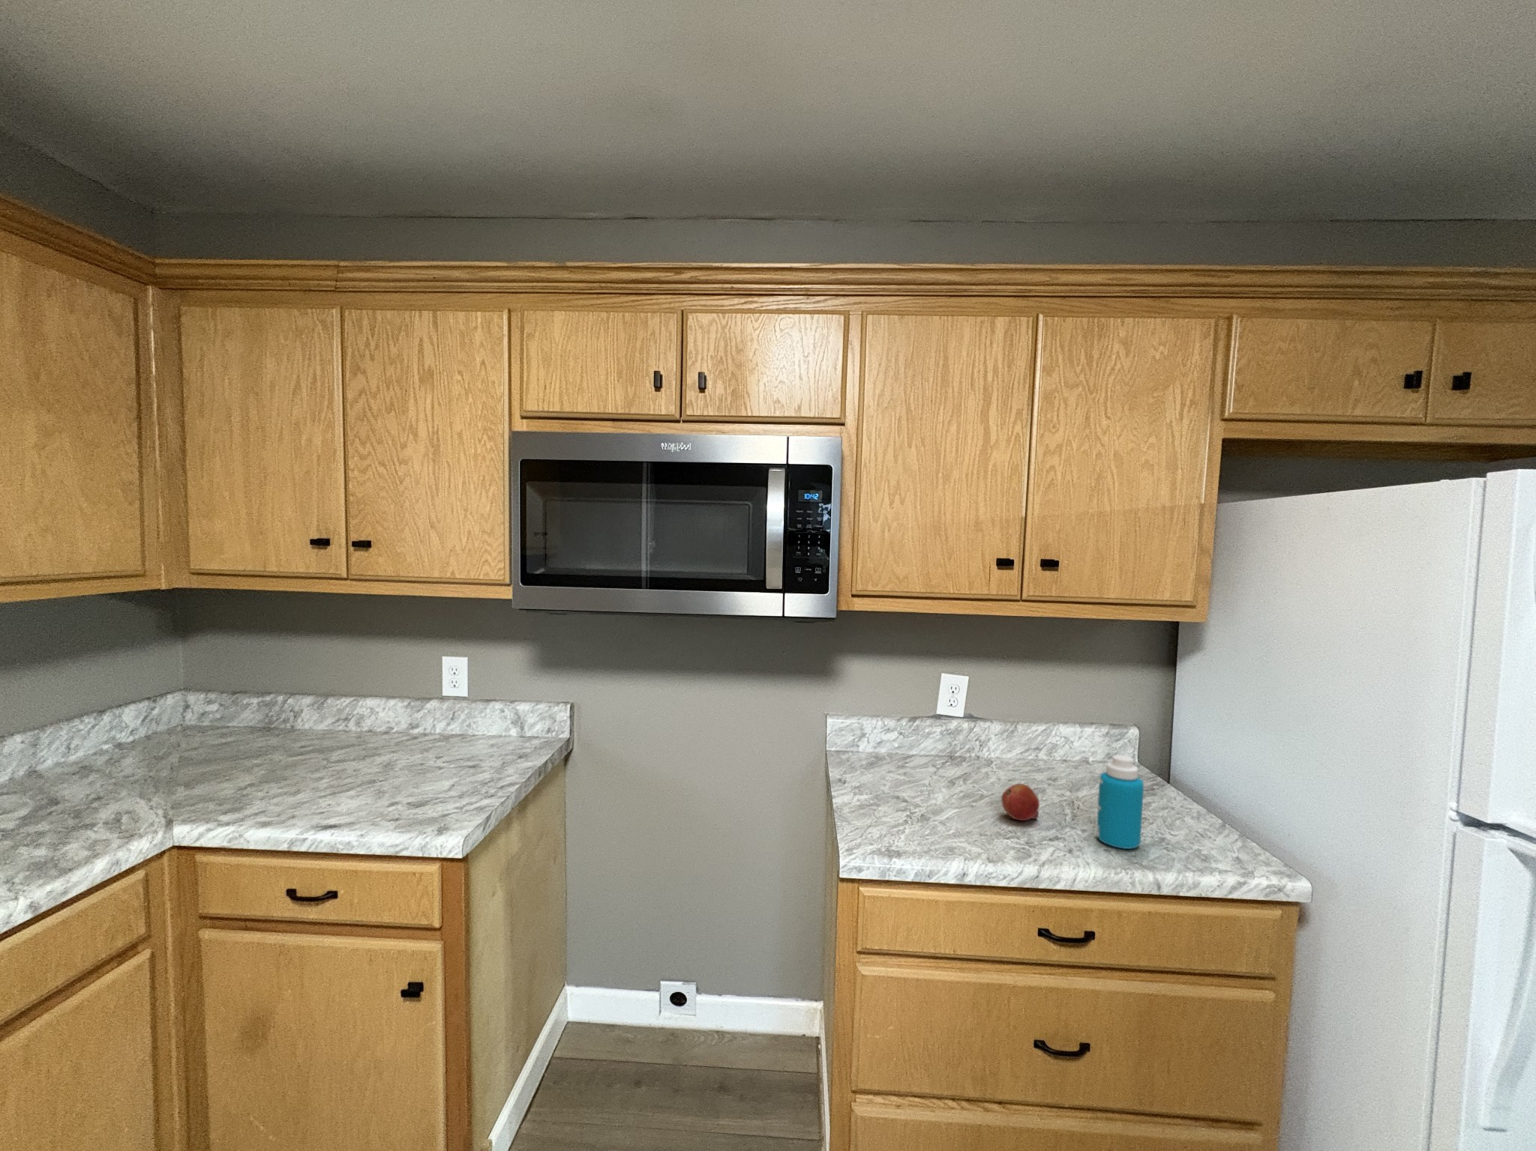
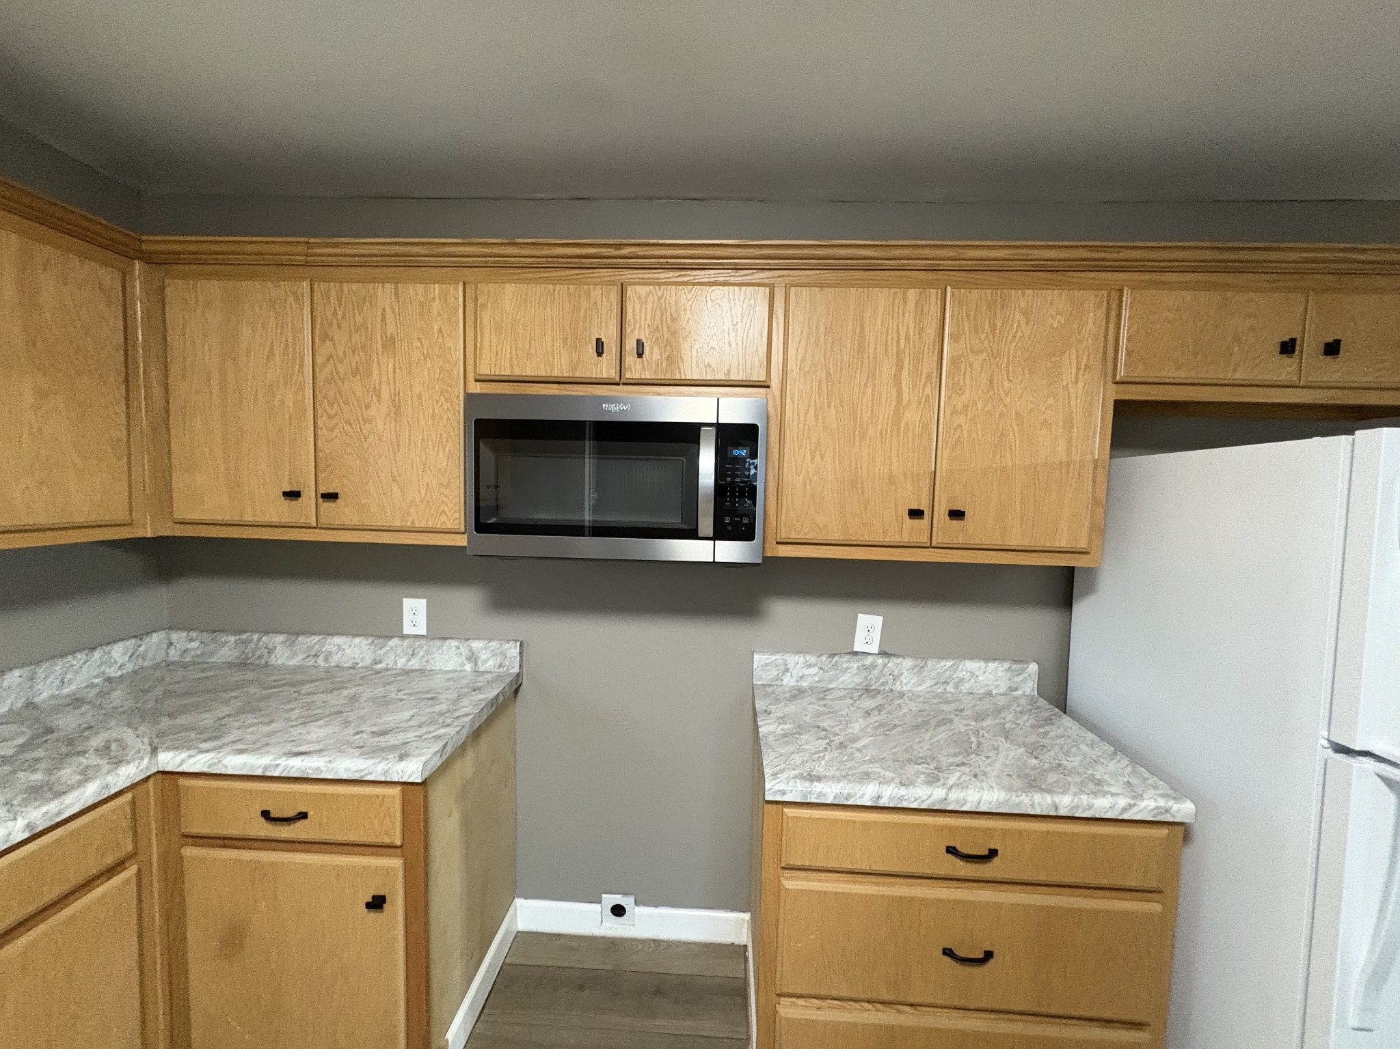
- fruit [1000,783,1040,821]
- bottle [1096,754,1144,850]
